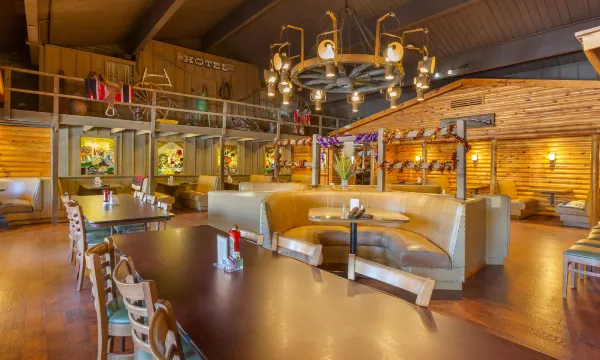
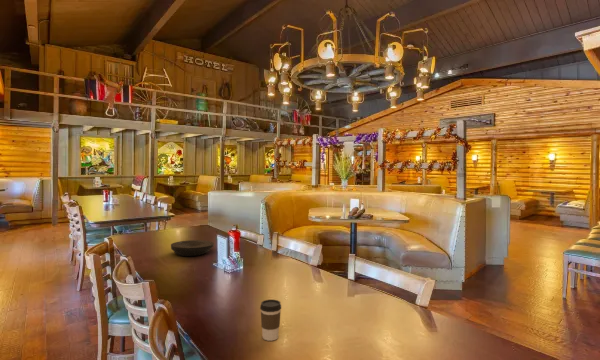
+ coffee cup [259,299,282,342]
+ plate [170,239,215,257]
